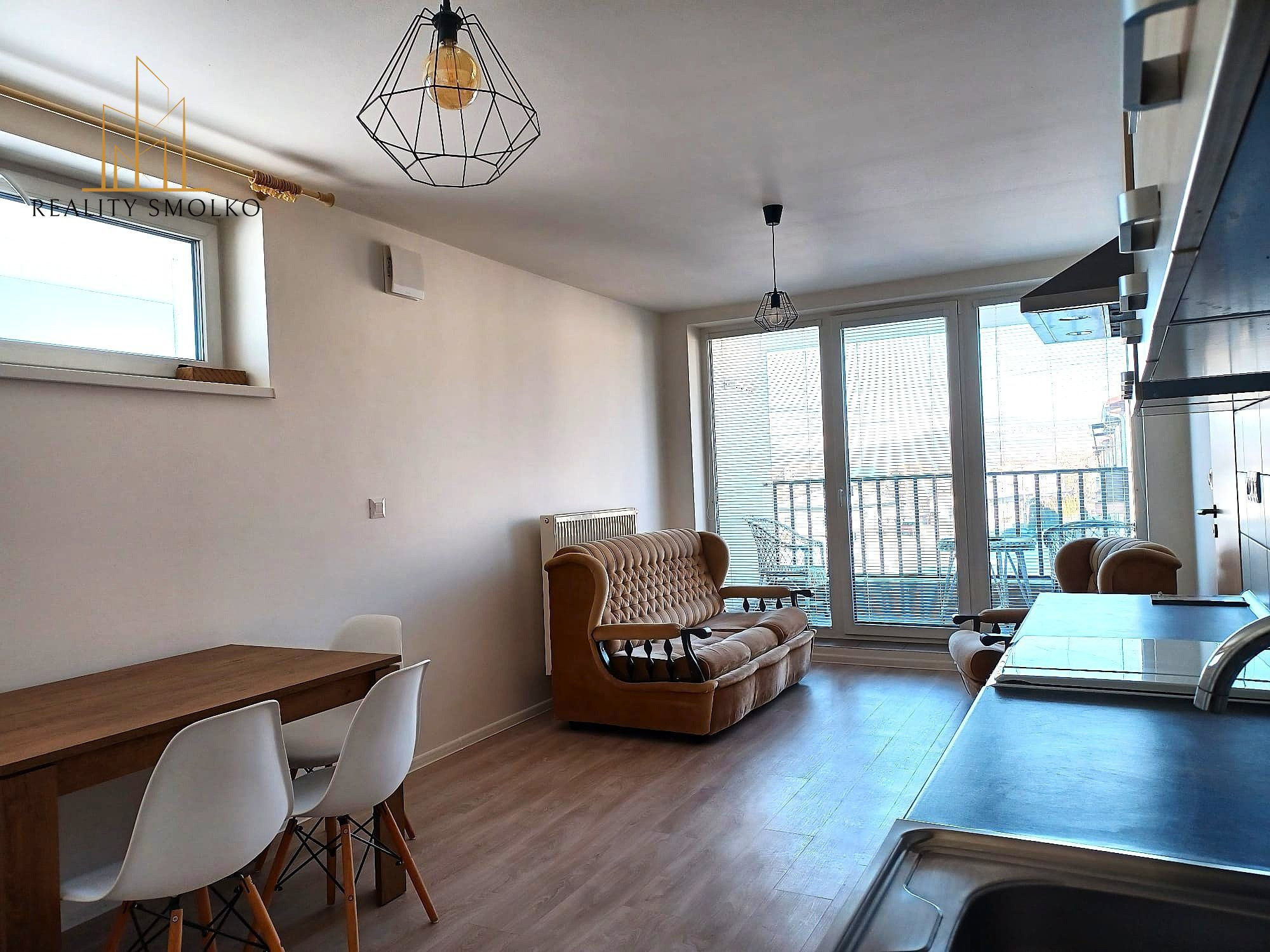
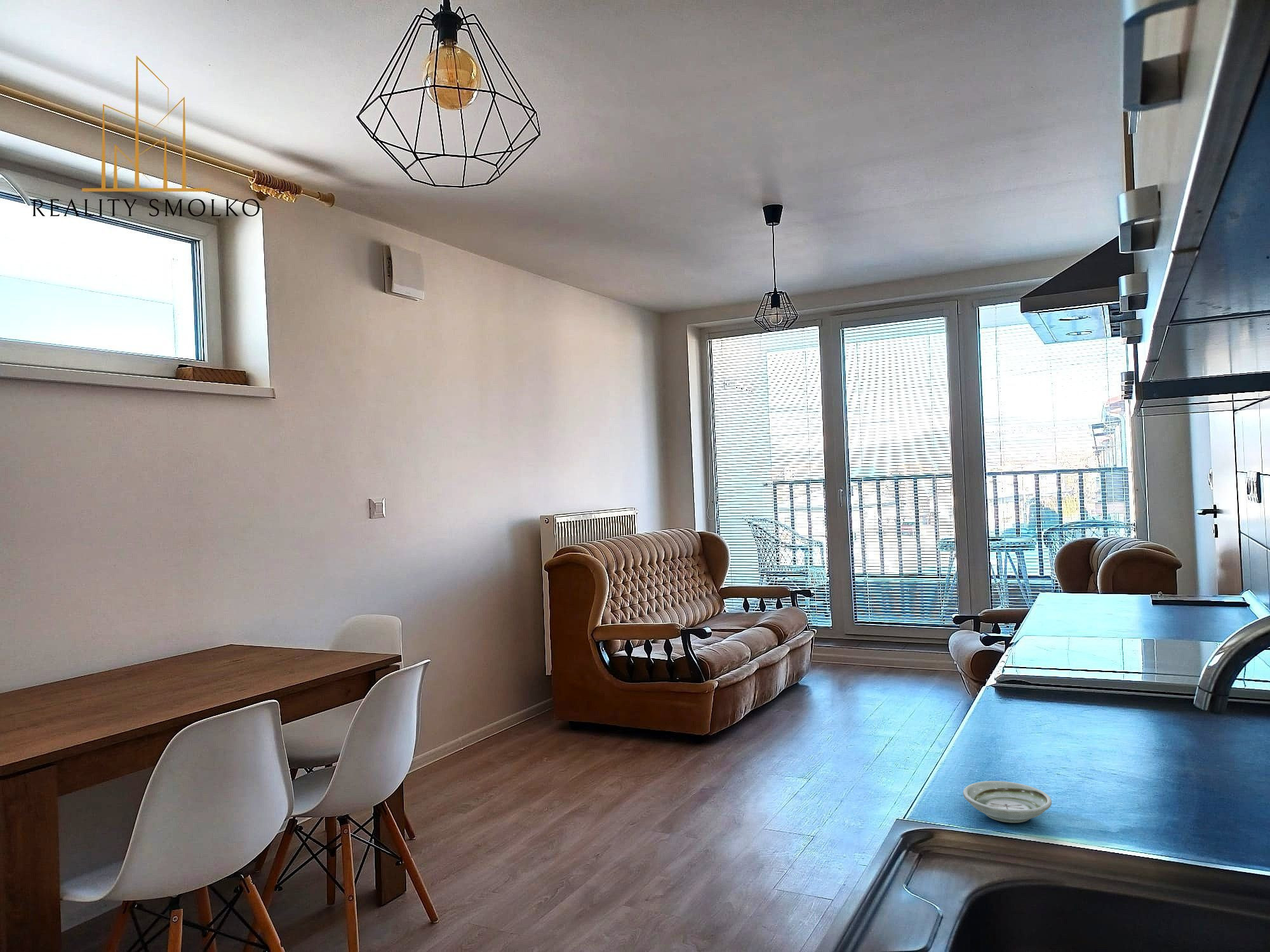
+ saucer [963,781,1052,823]
